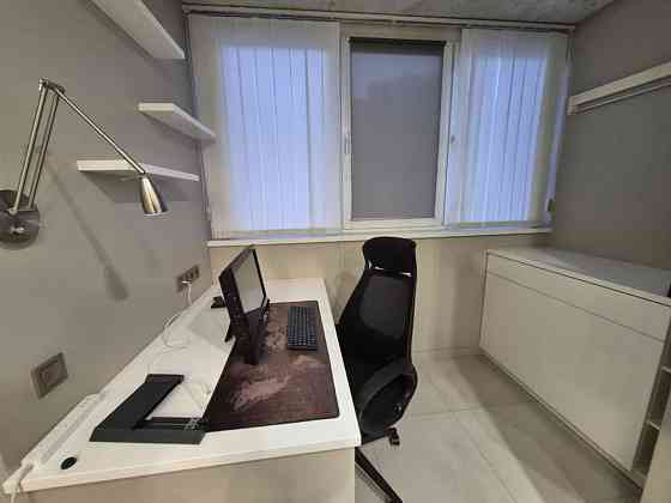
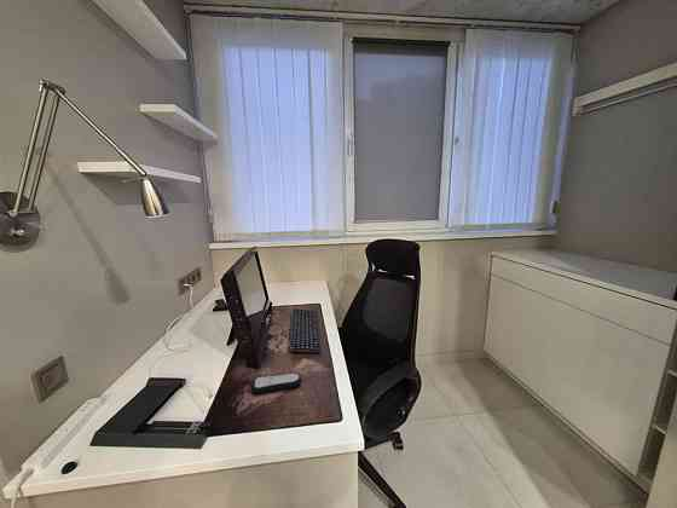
+ remote control [250,371,302,394]
